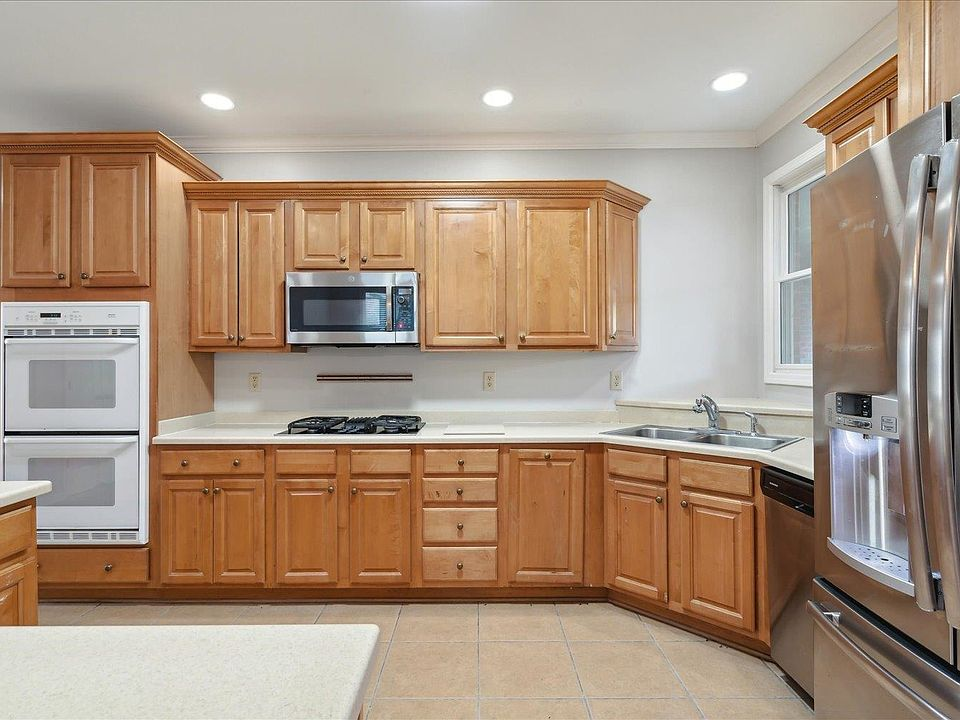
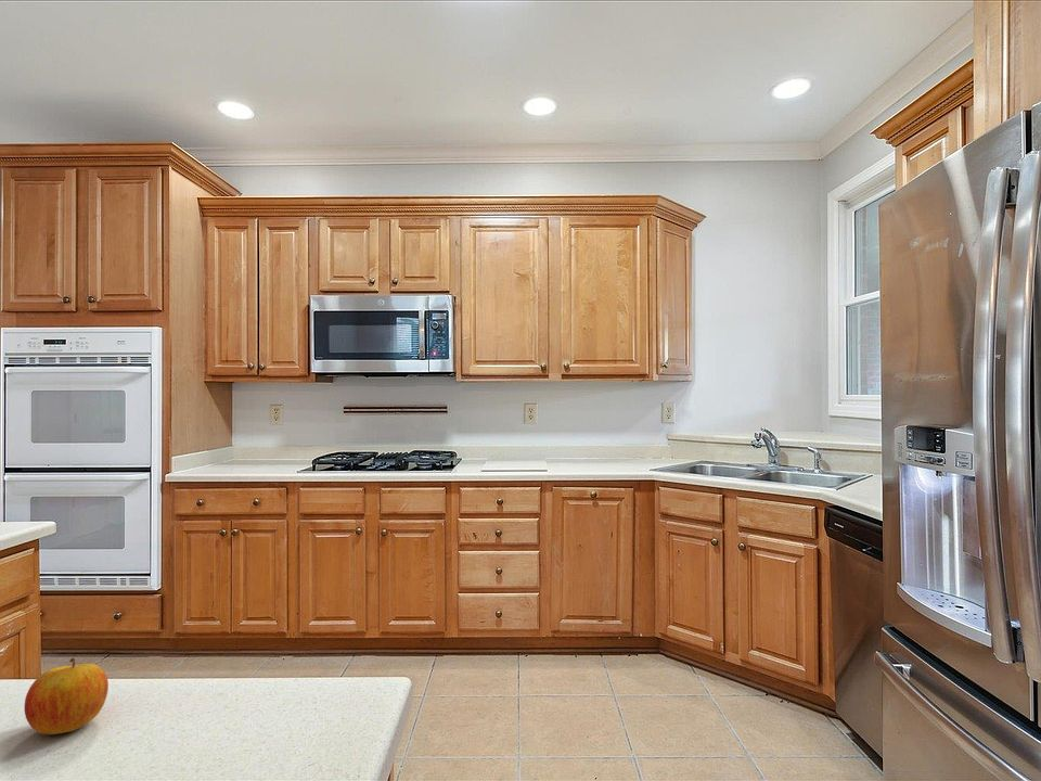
+ apple [24,657,110,735]
